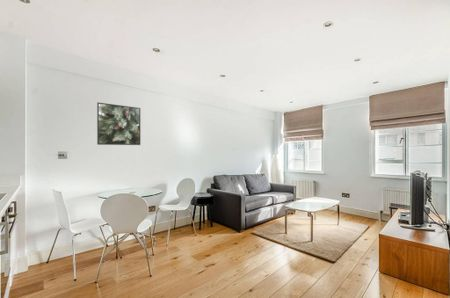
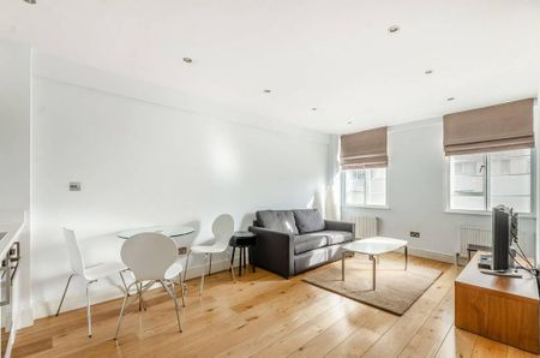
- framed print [96,102,141,146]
